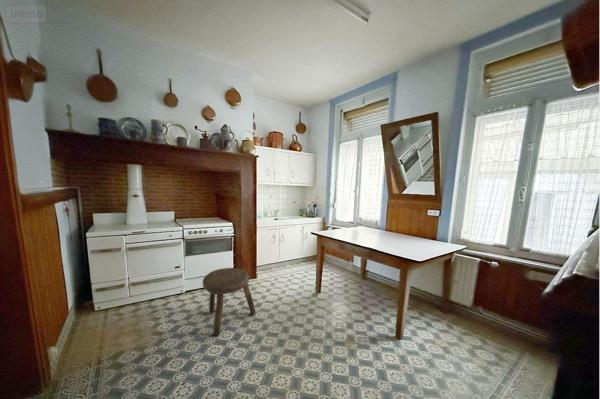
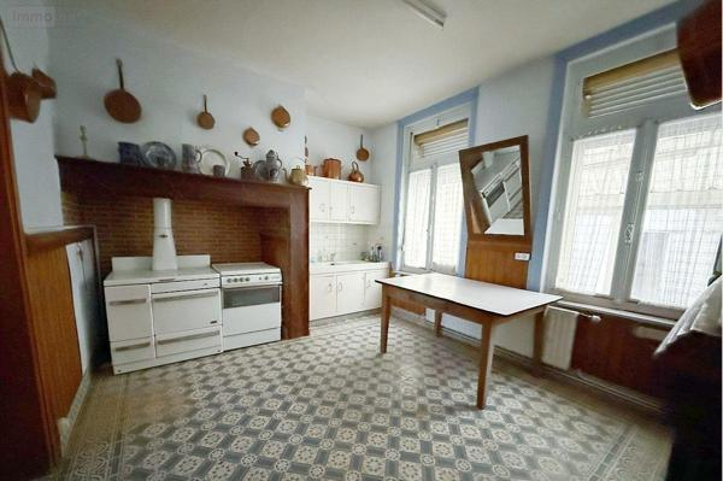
- stool [202,267,257,337]
